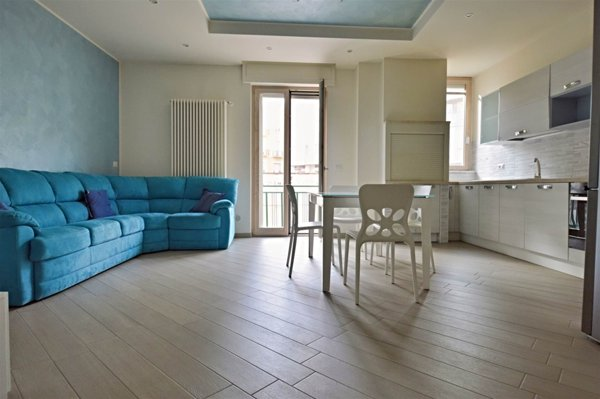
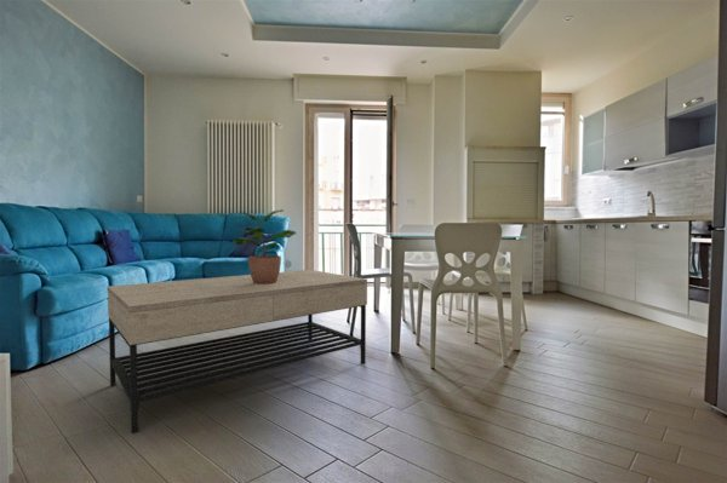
+ potted plant [230,208,297,284]
+ coffee table [107,269,368,435]
